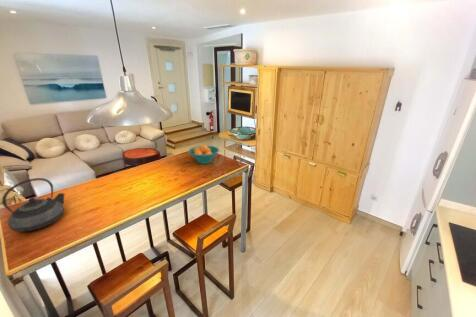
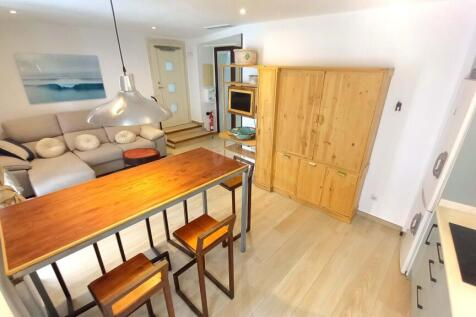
- teapot [1,177,66,232]
- fruit bowl [187,144,220,165]
